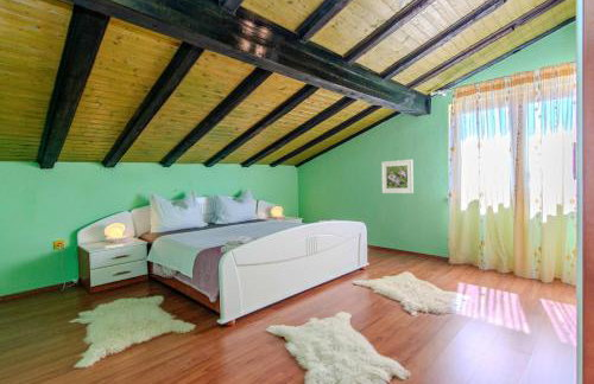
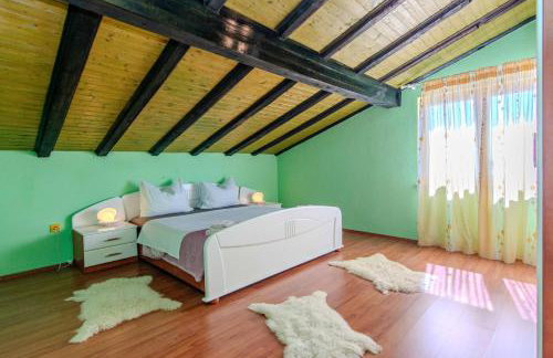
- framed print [380,159,415,194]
